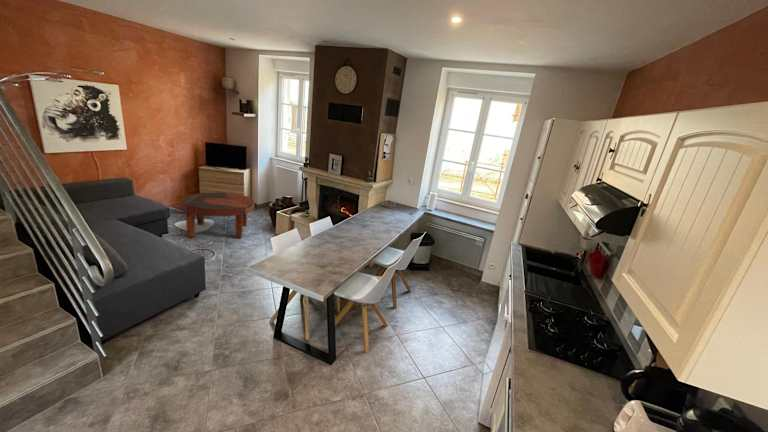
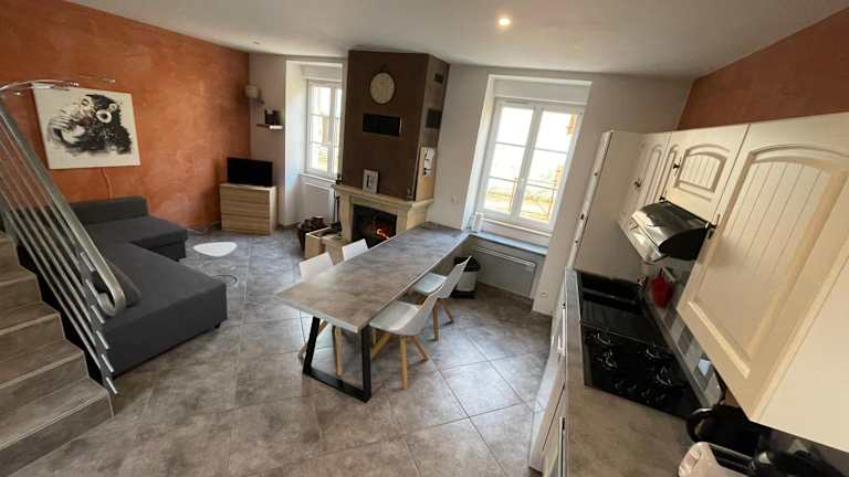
- coffee table [180,191,255,239]
